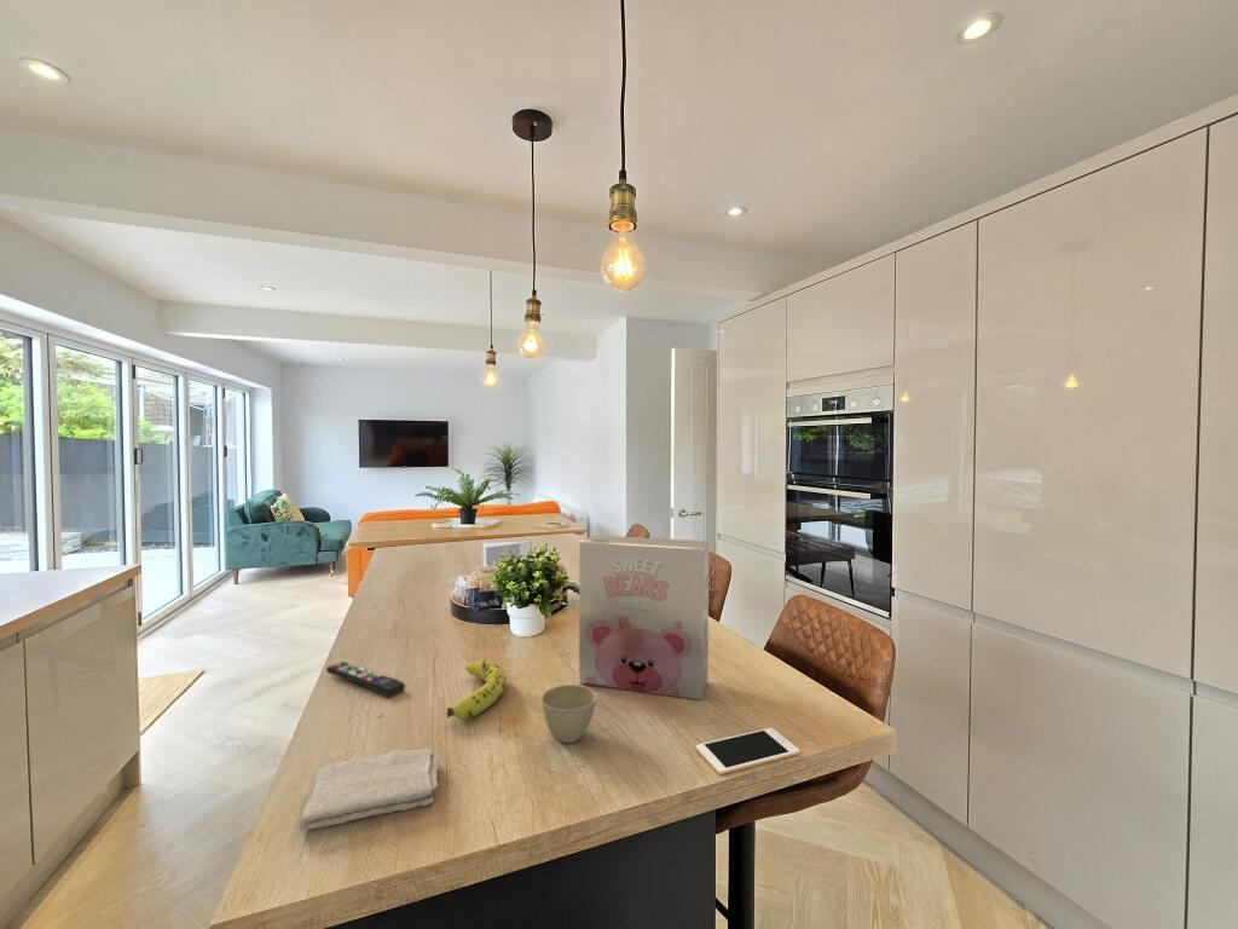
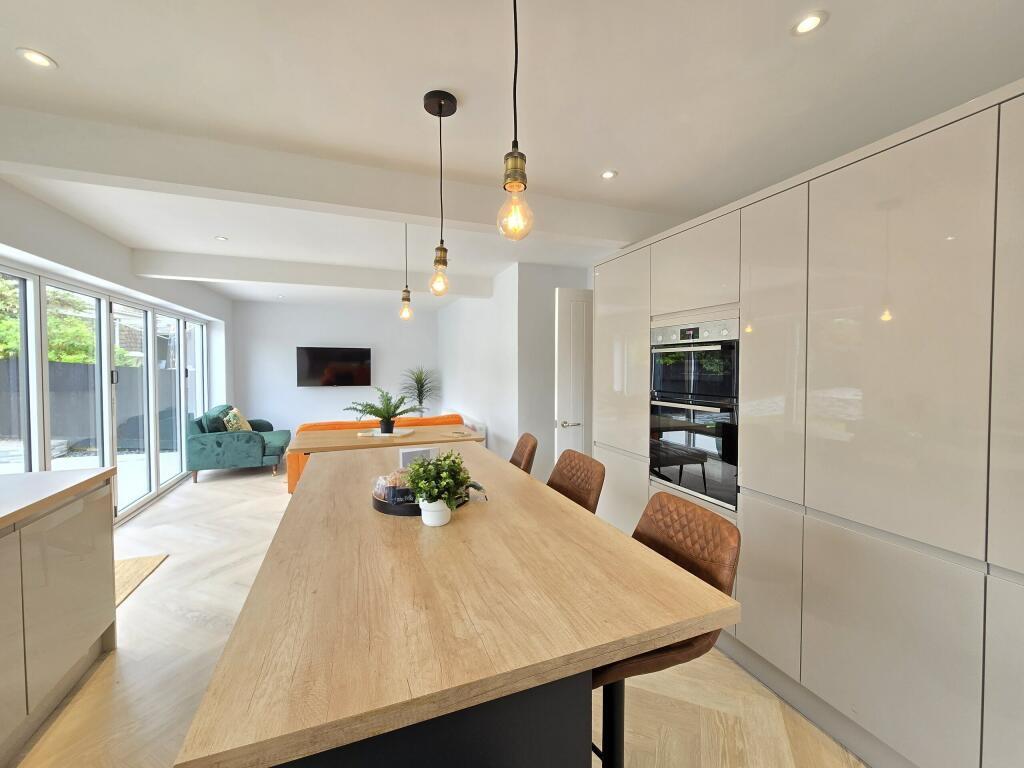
- cereal box [578,533,710,702]
- cell phone [695,727,802,775]
- washcloth [299,746,440,831]
- remote control [325,660,406,699]
- fruit [446,659,508,721]
- flower pot [540,683,597,744]
